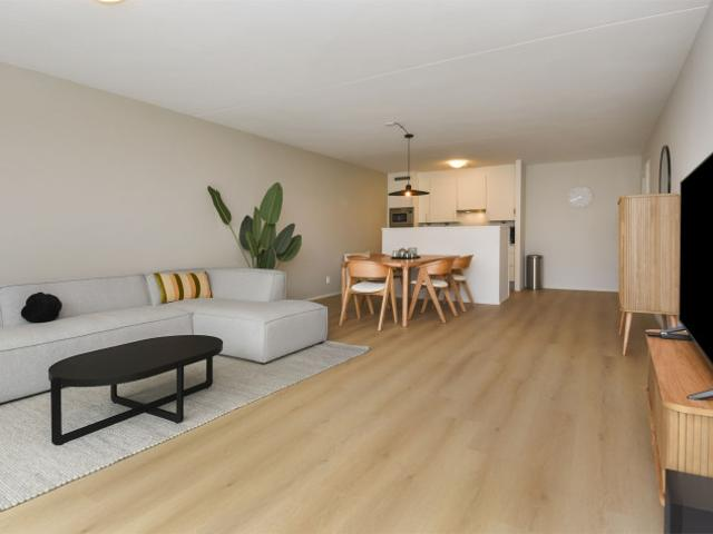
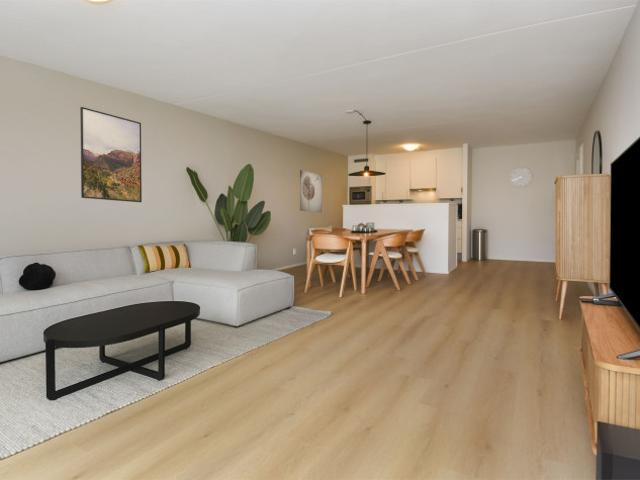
+ wall art [299,169,323,214]
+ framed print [79,106,143,203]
